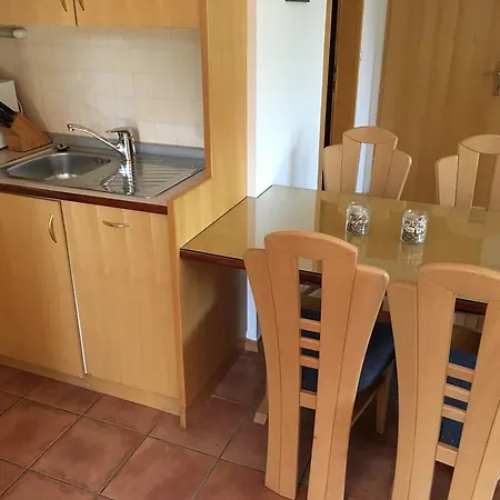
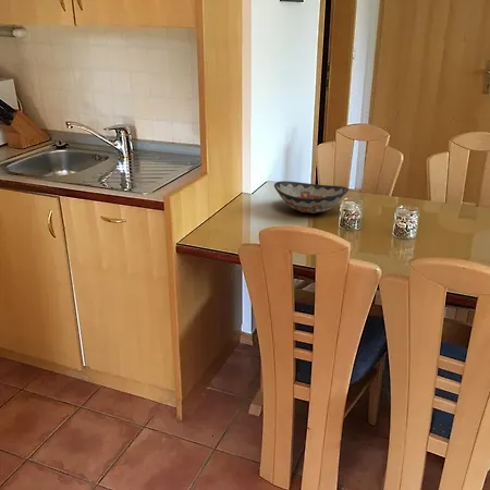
+ decorative bowl [273,180,350,215]
